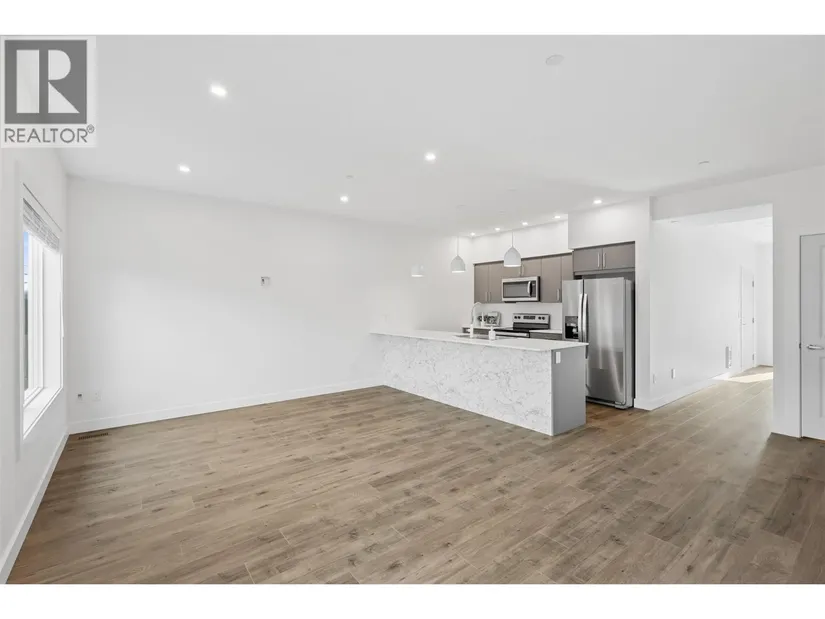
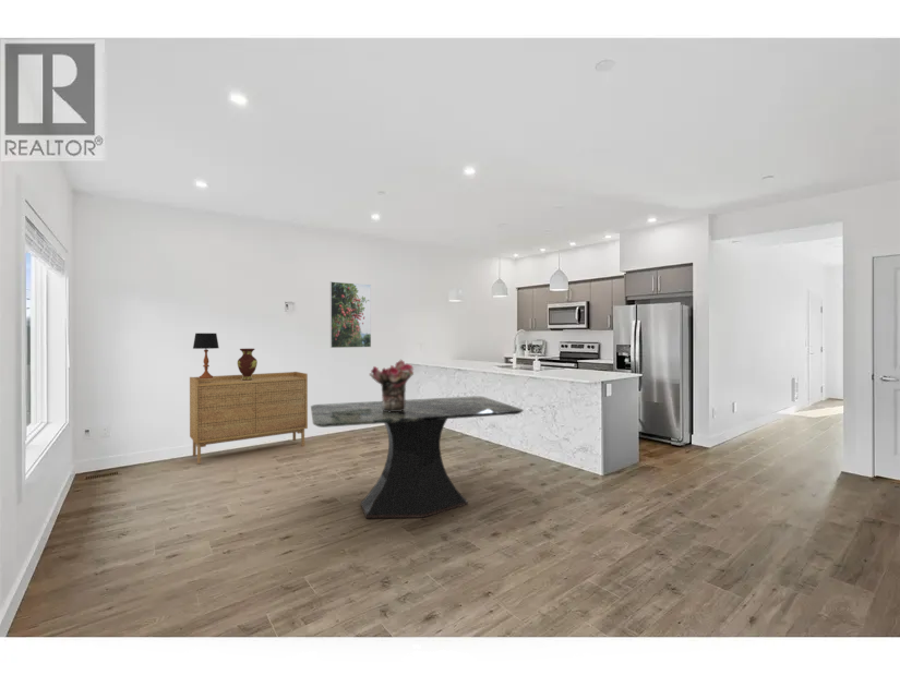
+ dining table [310,395,525,519]
+ decorative urn [237,348,259,381]
+ sideboard [189,371,309,465]
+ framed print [329,280,372,349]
+ table lamp [192,333,220,378]
+ bouquet [369,359,415,412]
